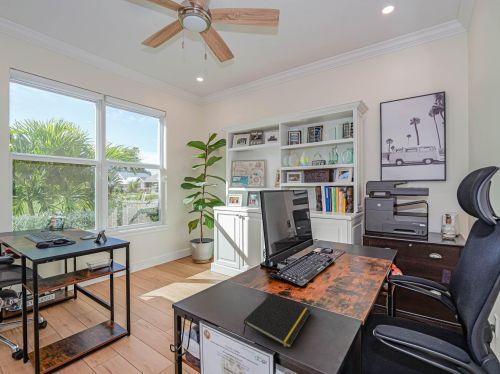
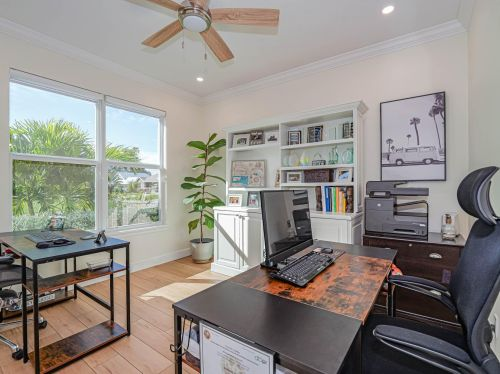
- notepad [242,292,311,350]
